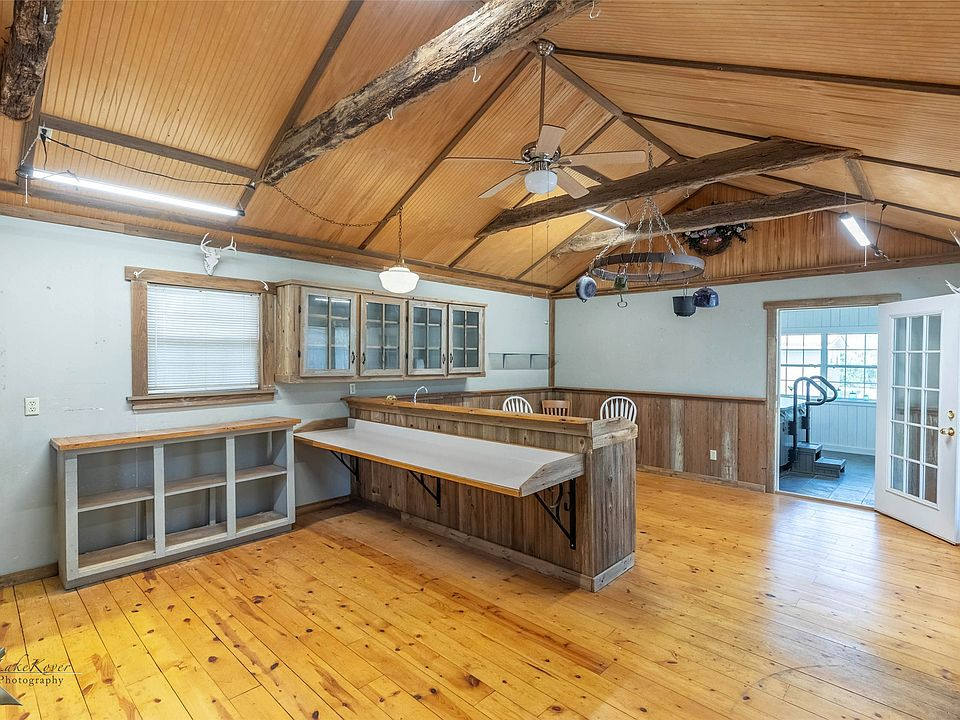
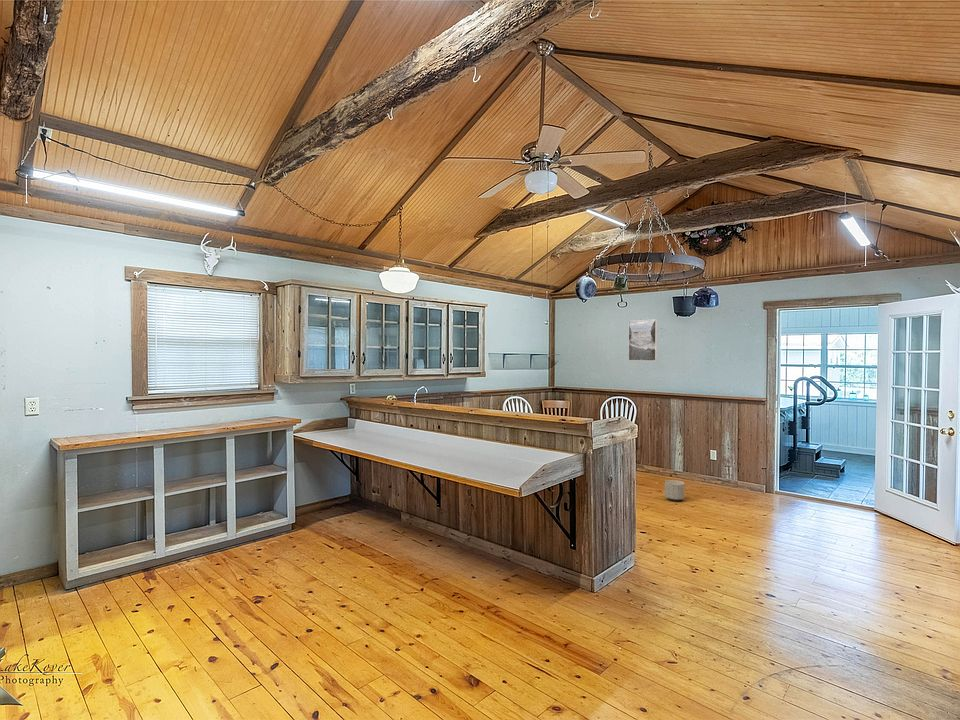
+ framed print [627,319,658,362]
+ planter [664,479,685,502]
